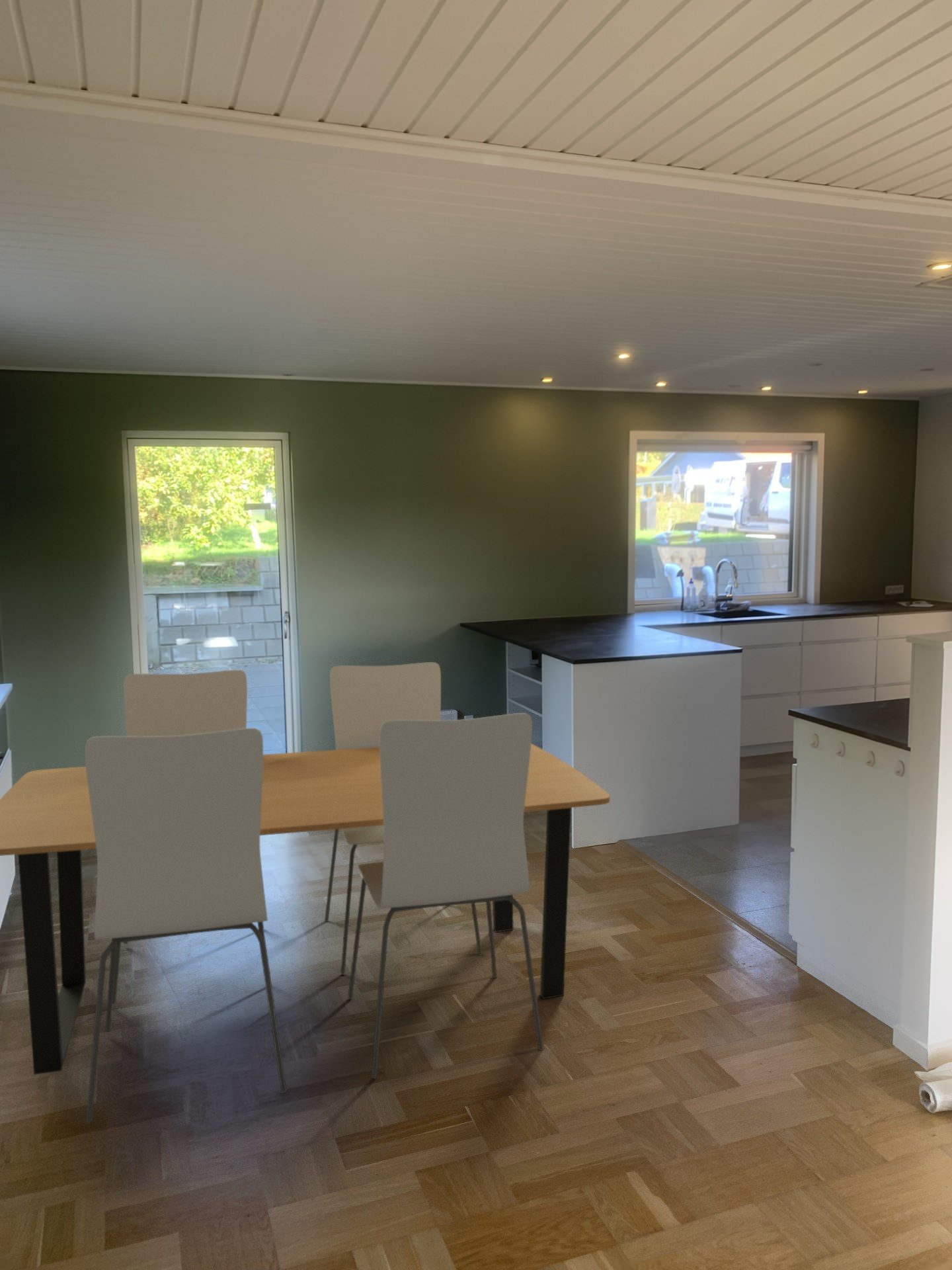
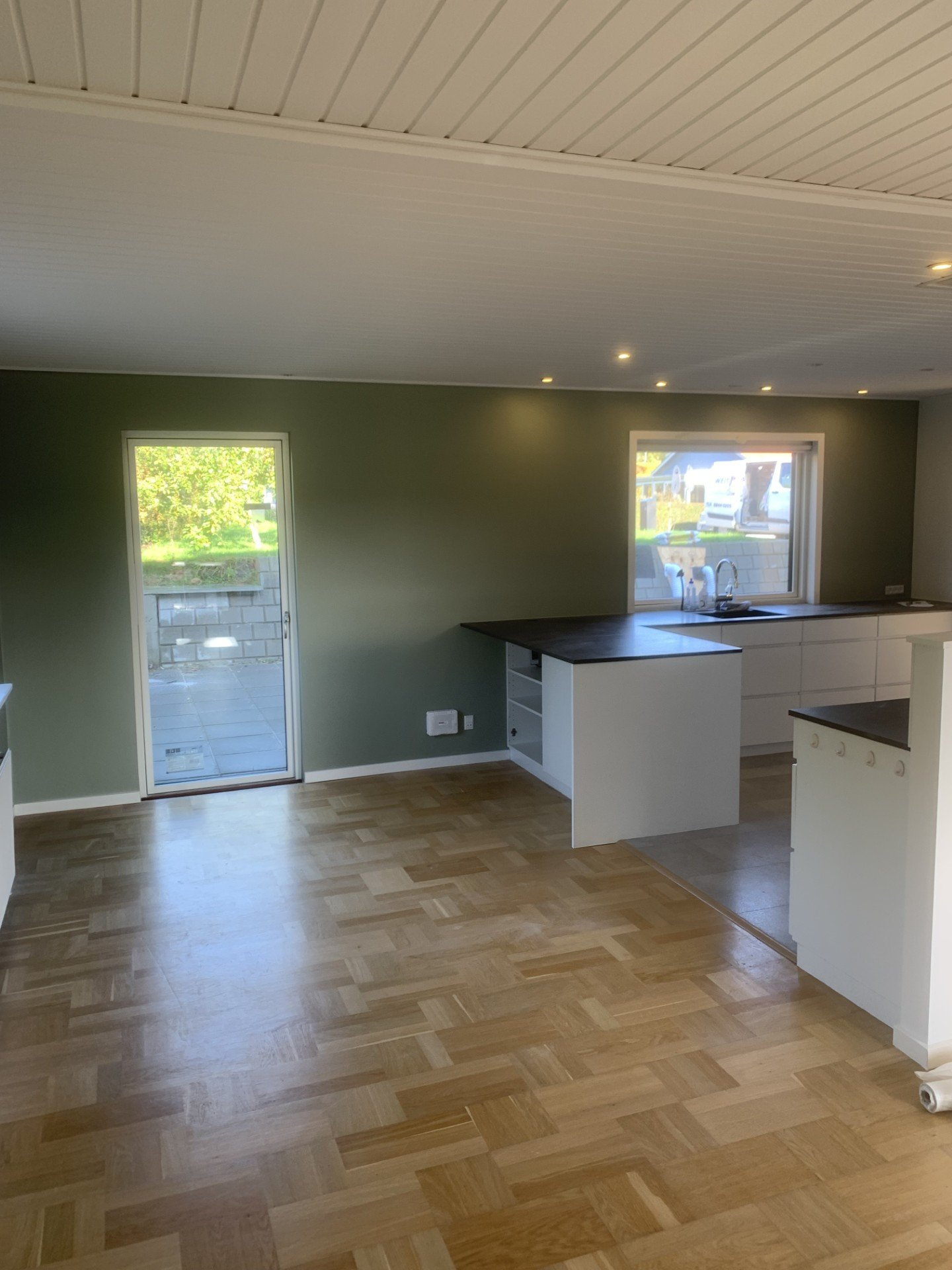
- dining table [0,661,611,1124]
